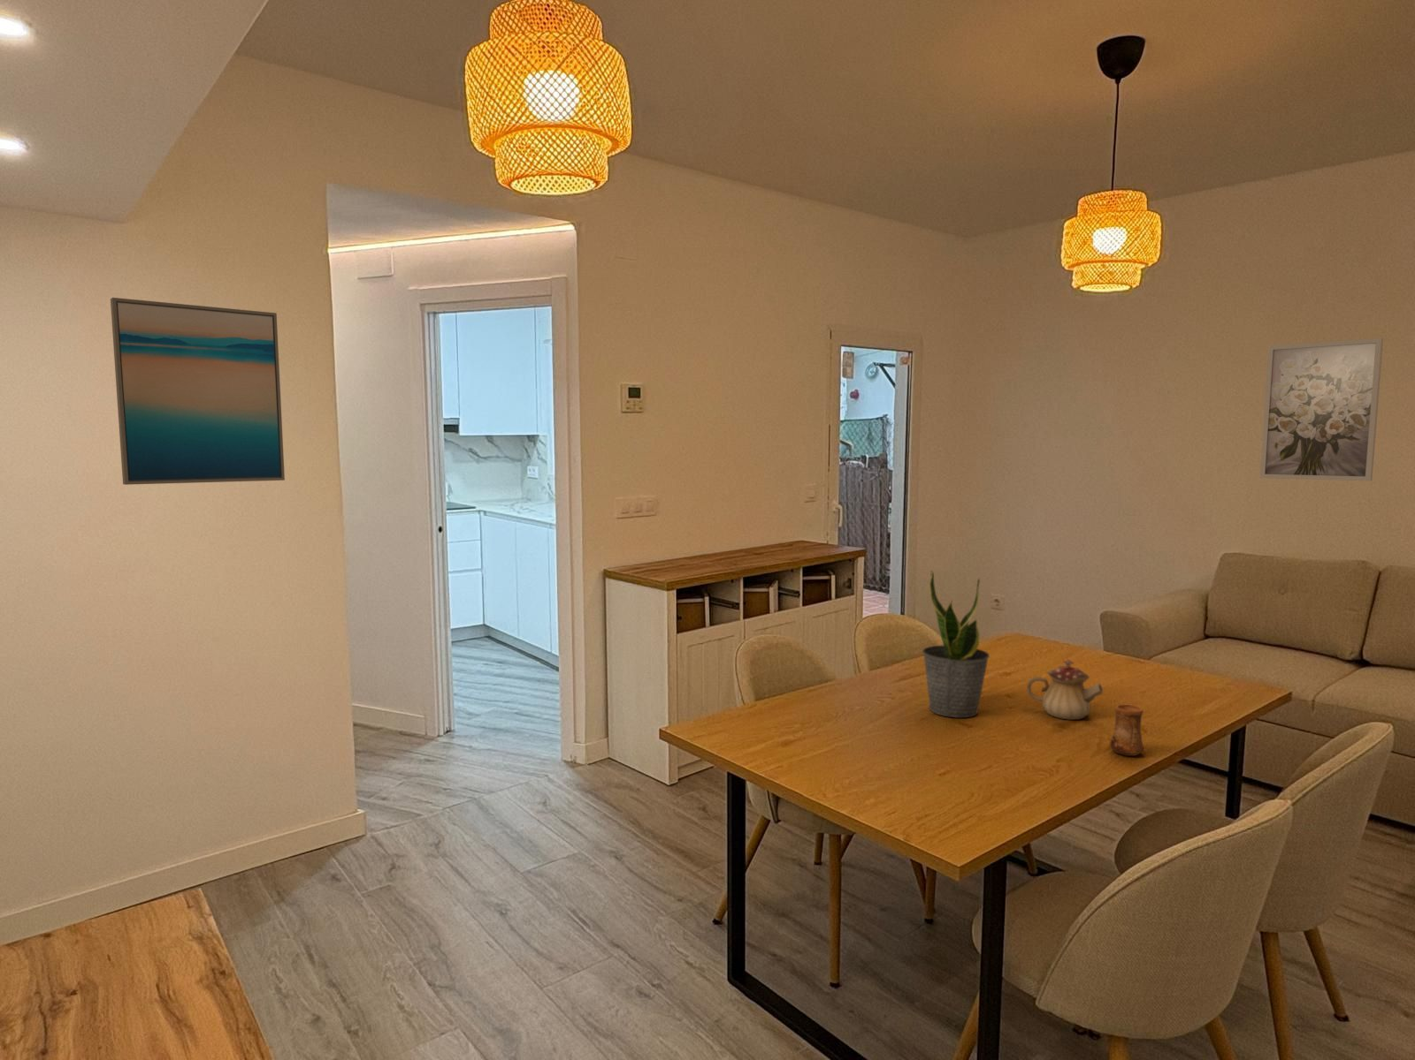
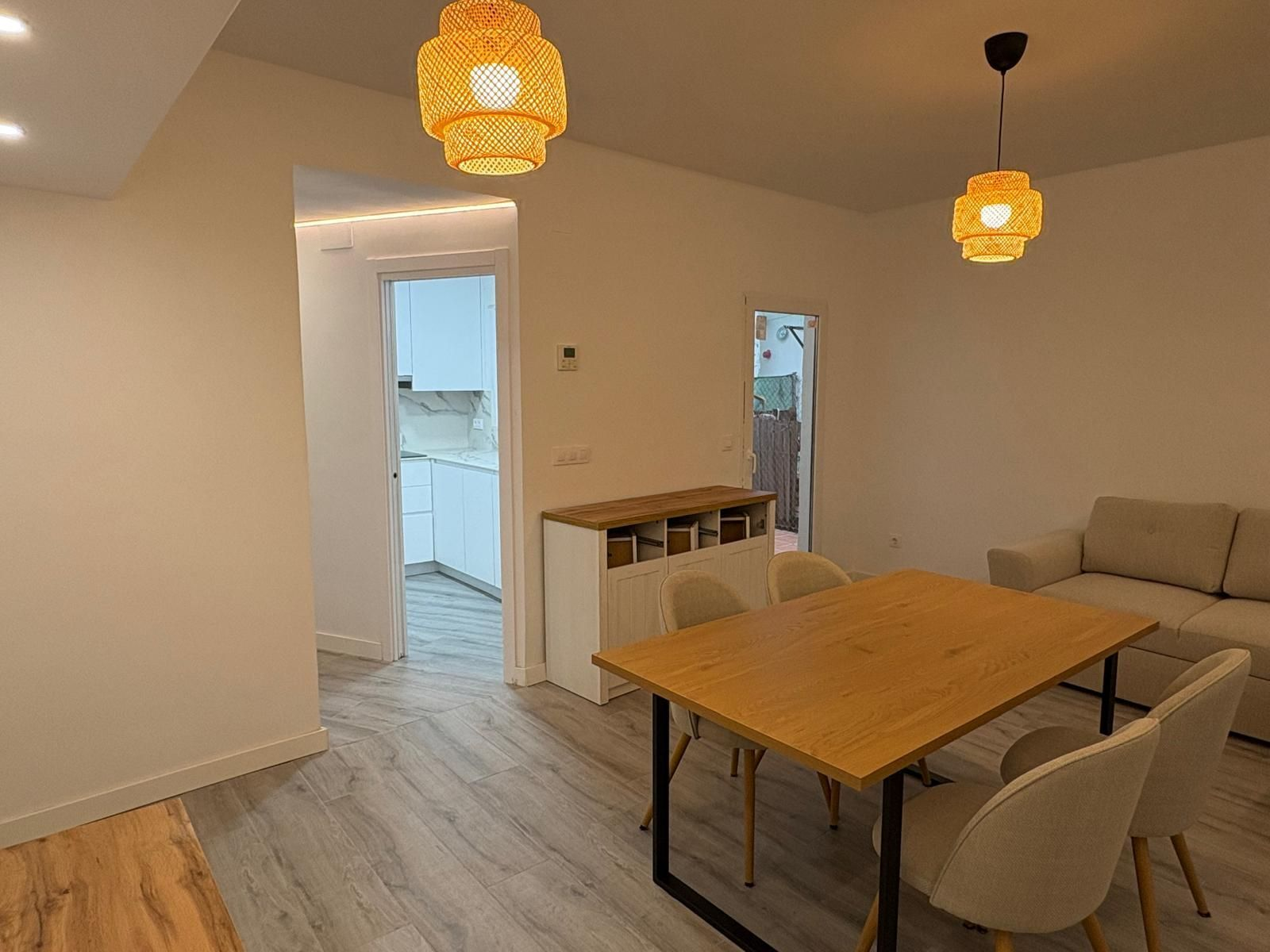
- wall art [1259,337,1384,481]
- potted plant [921,568,990,718]
- teapot [1026,659,1104,720]
- cup [1109,703,1144,757]
- wall art [109,297,285,485]
